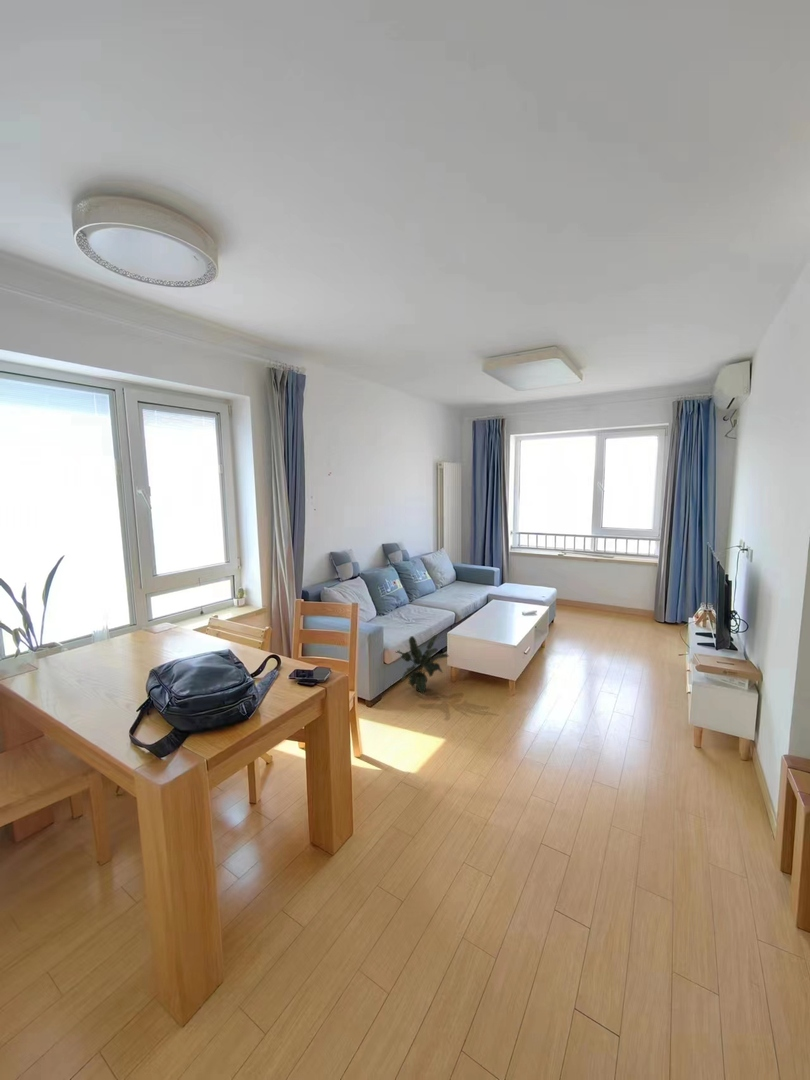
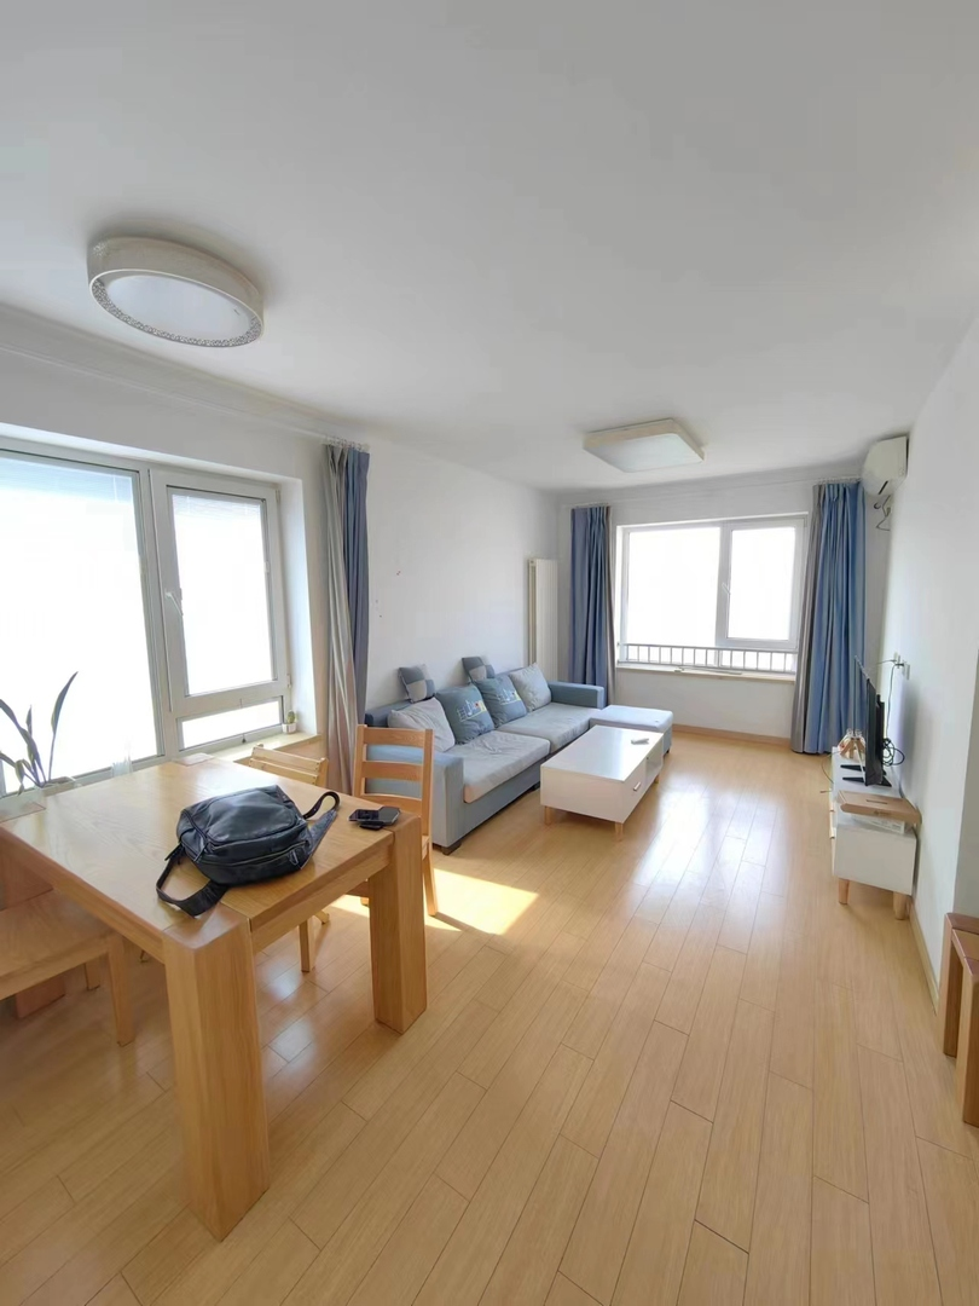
- potted plant [396,634,450,695]
